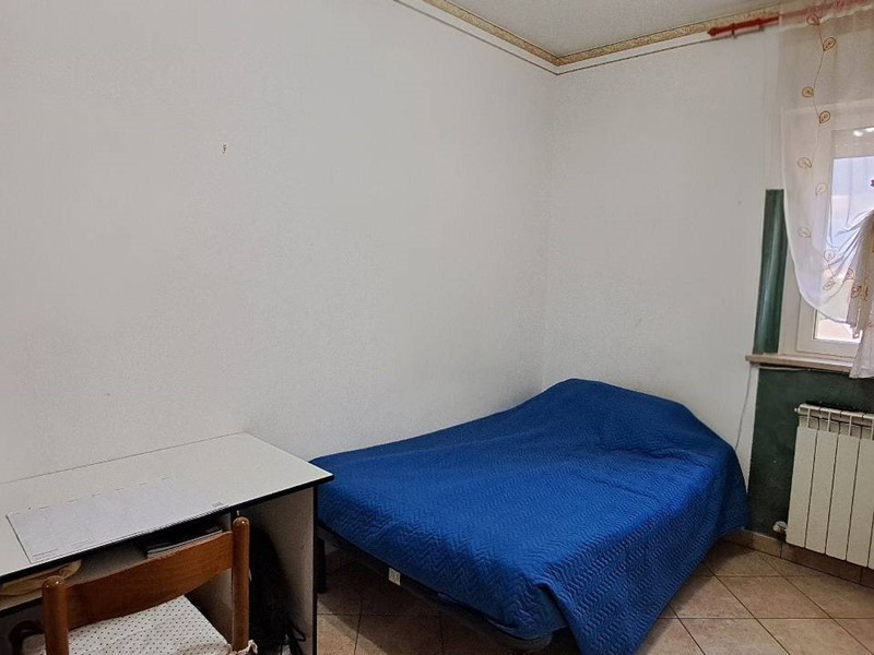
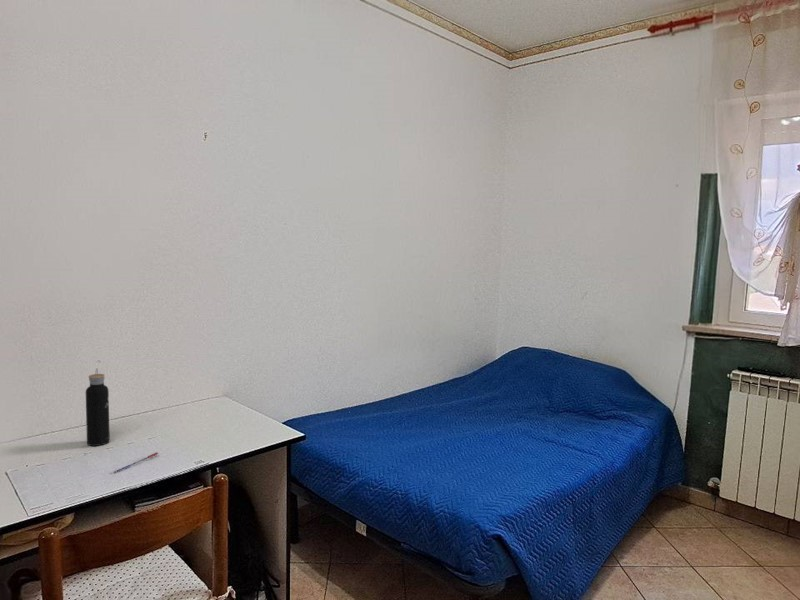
+ water bottle [85,367,111,447]
+ pen [113,451,159,474]
